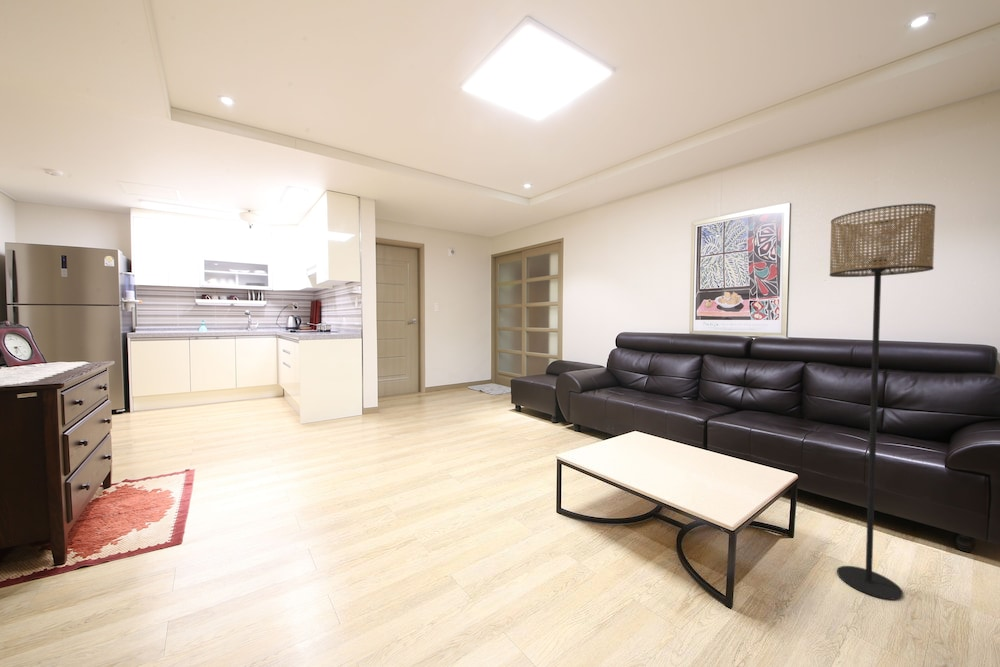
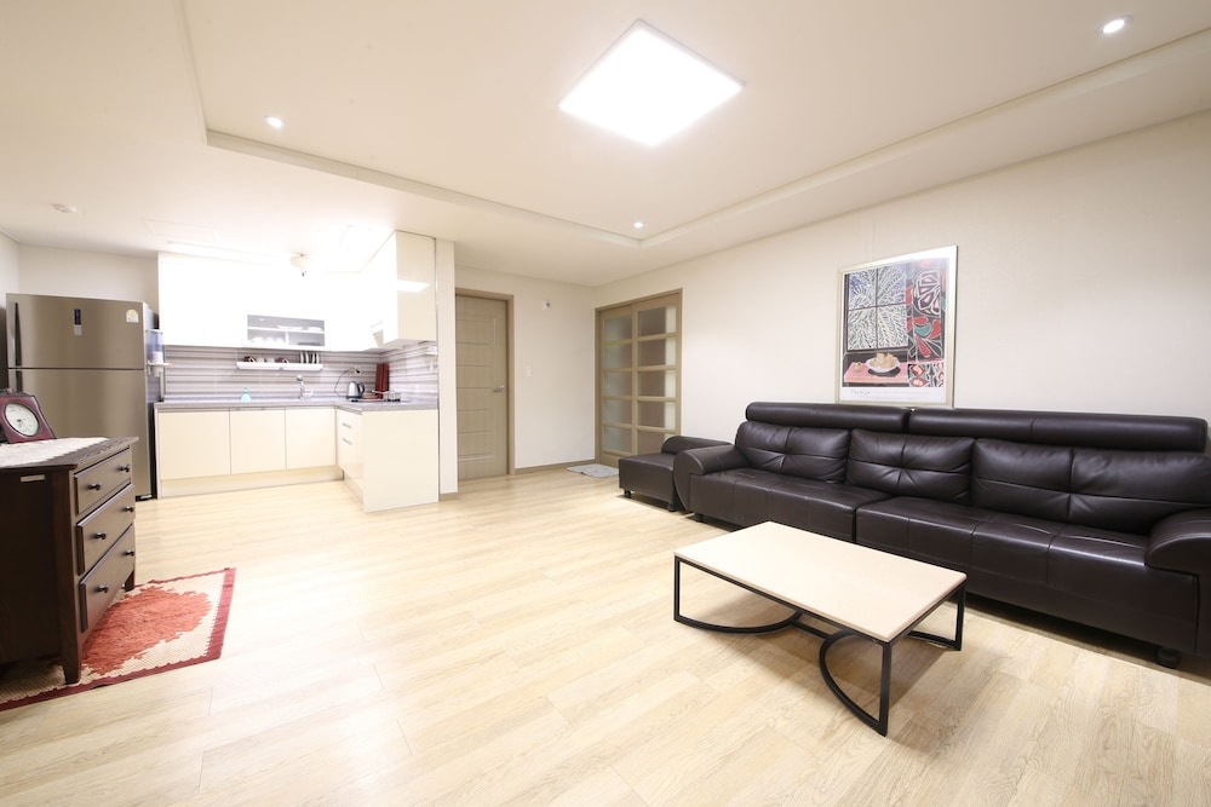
- floor lamp [828,203,937,601]
